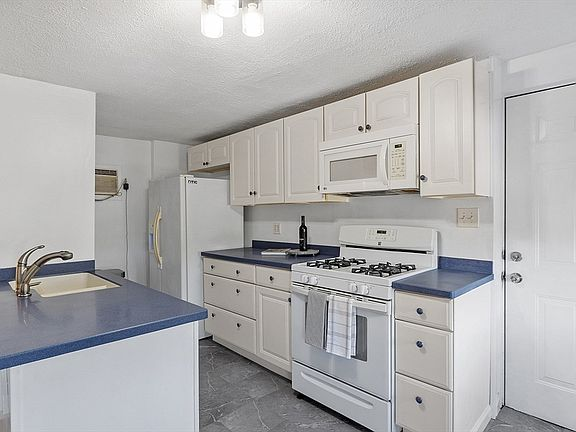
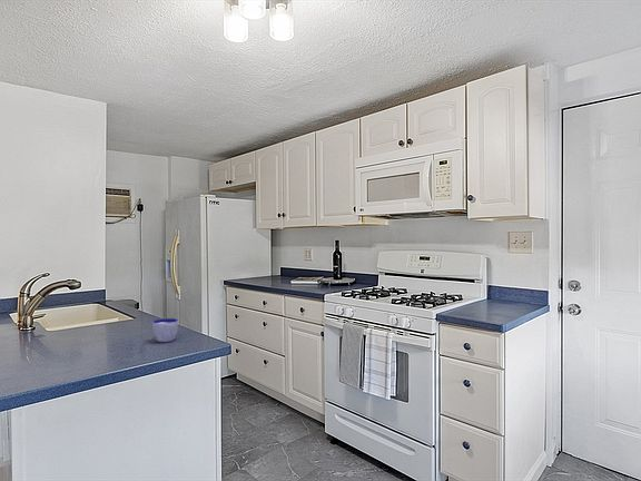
+ cup [151,317,179,343]
